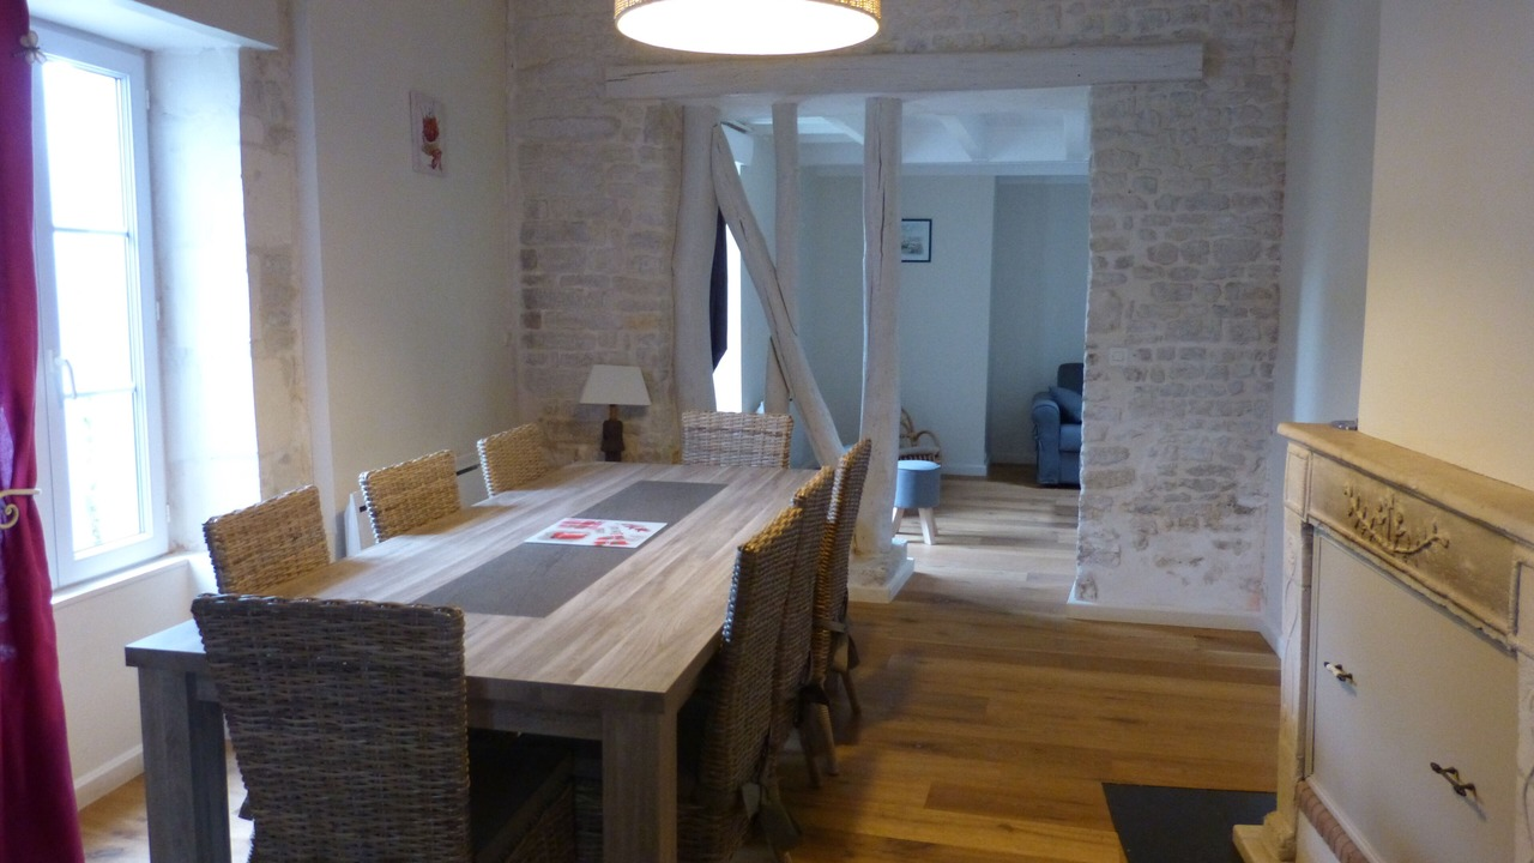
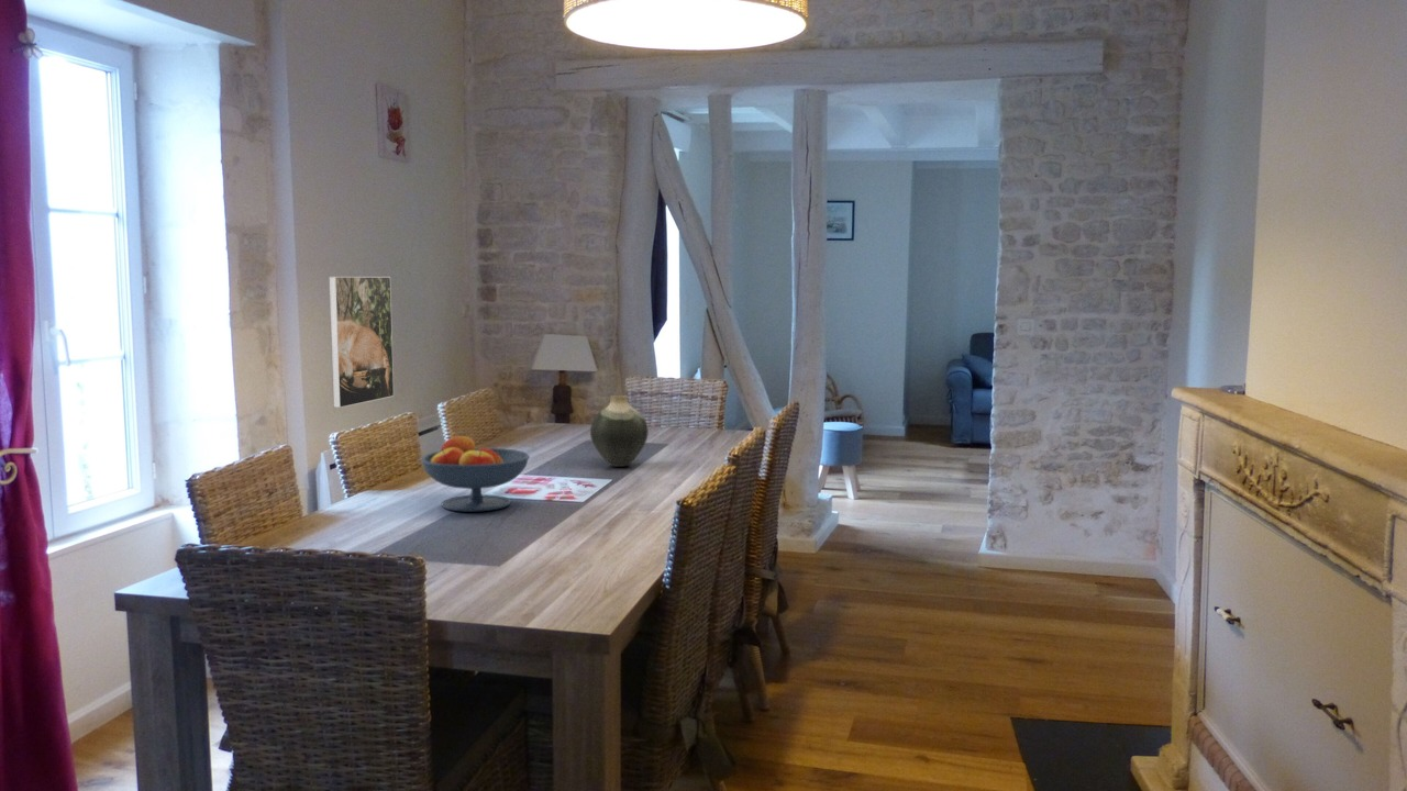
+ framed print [328,276,395,409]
+ fruit bowl [420,434,531,513]
+ vase [589,394,650,468]
